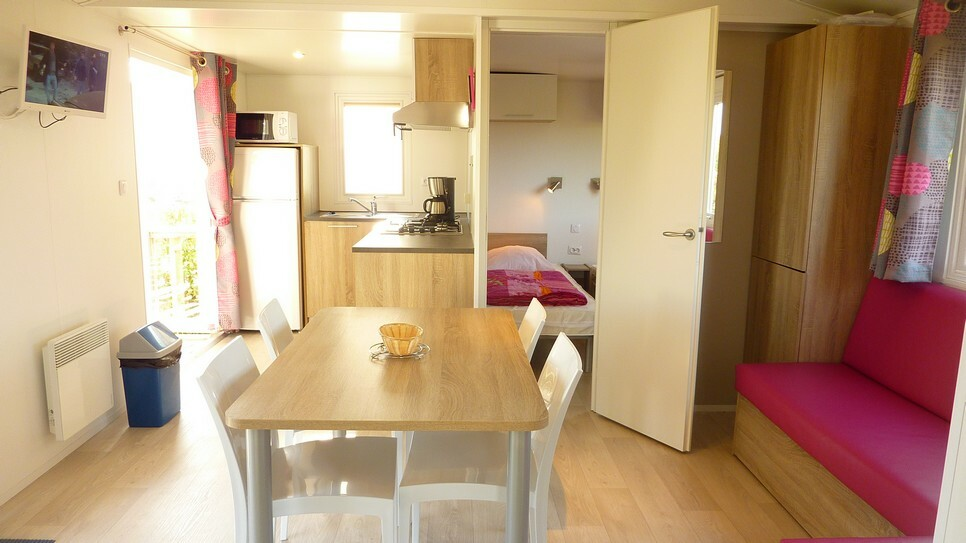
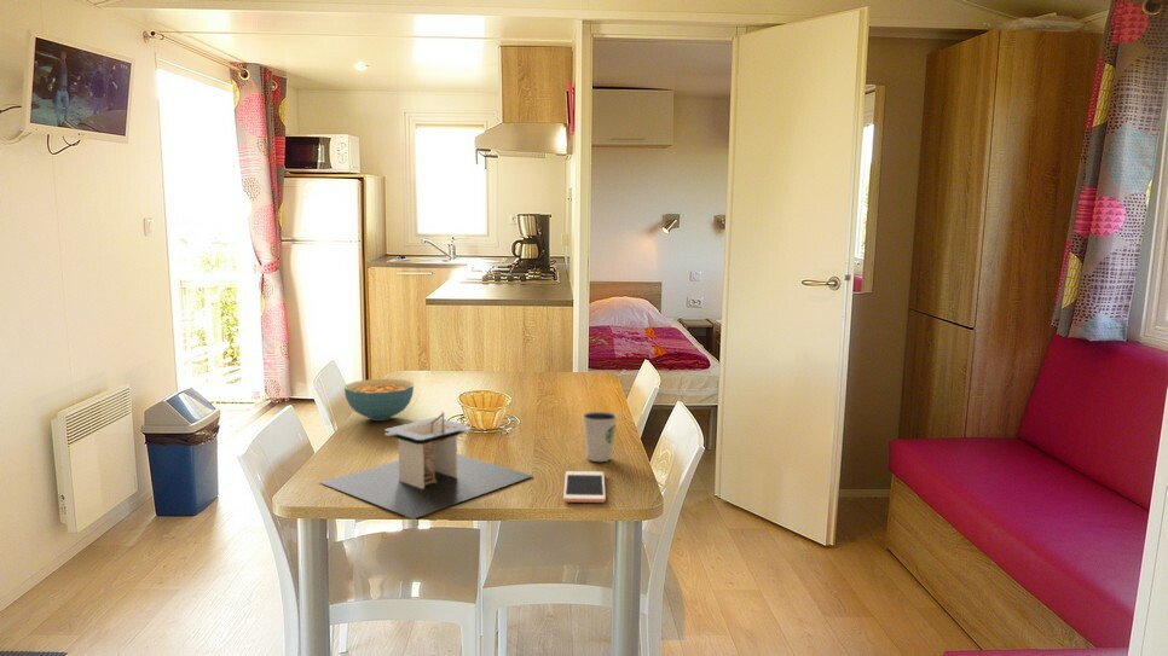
+ dixie cup [582,411,618,463]
+ cell phone [562,470,607,504]
+ cereal bowl [343,378,415,422]
+ architectural model [318,411,533,519]
